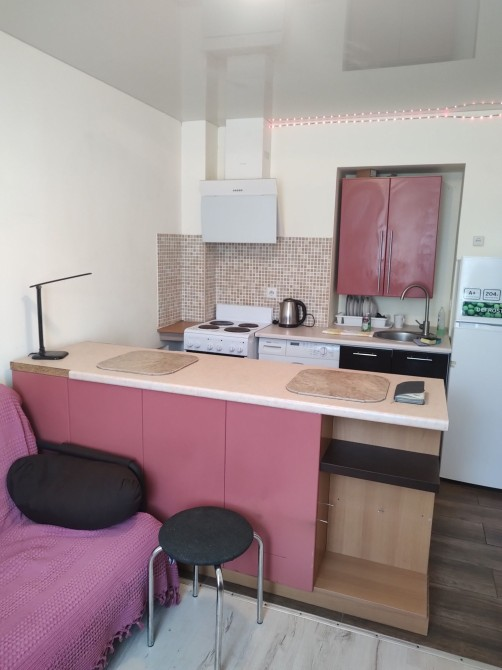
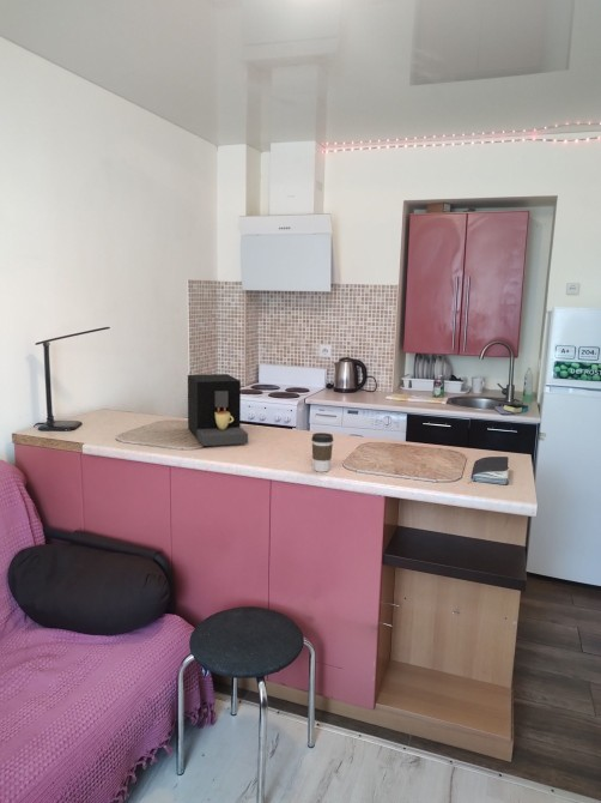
+ coffee maker [187,373,249,447]
+ coffee cup [310,431,334,473]
